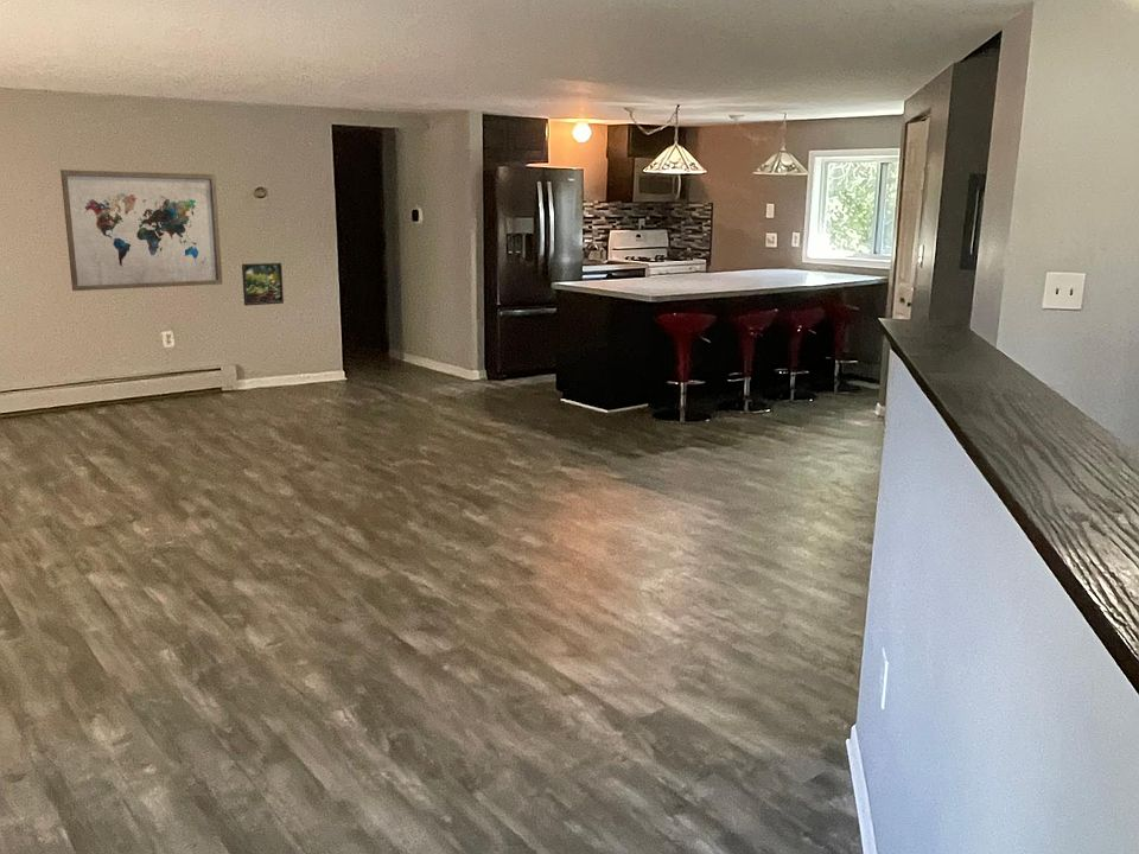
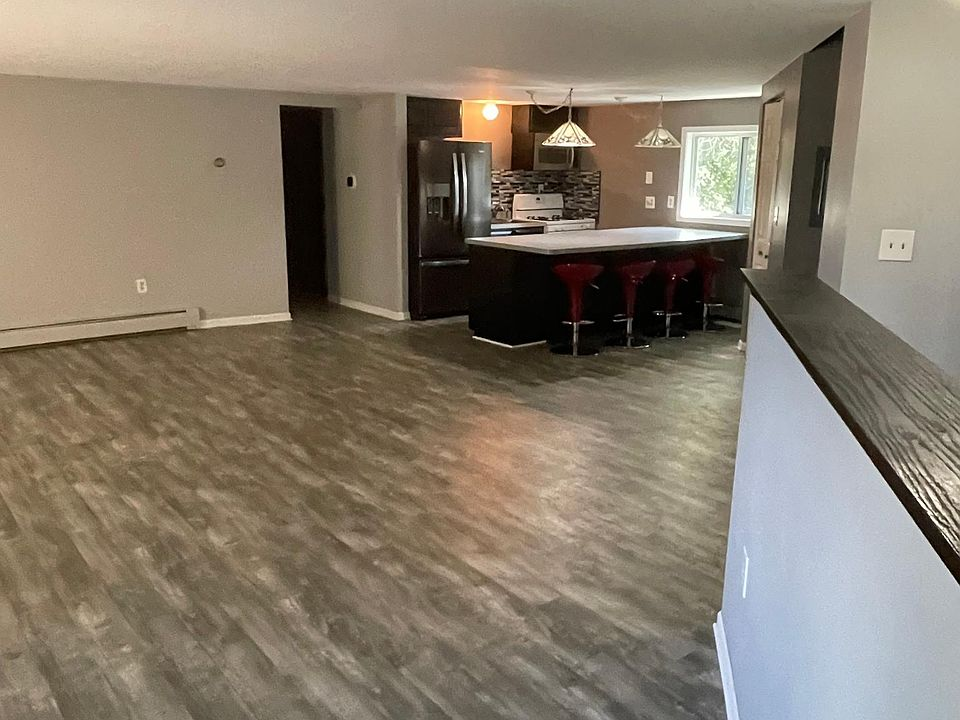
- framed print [241,262,285,307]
- wall art [59,168,224,292]
